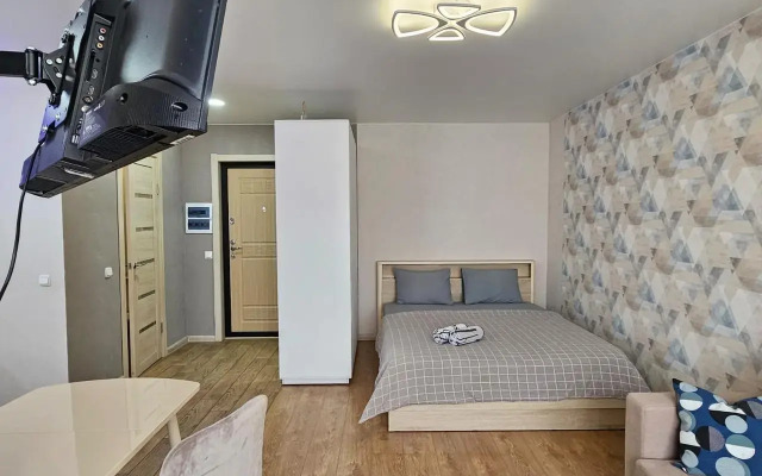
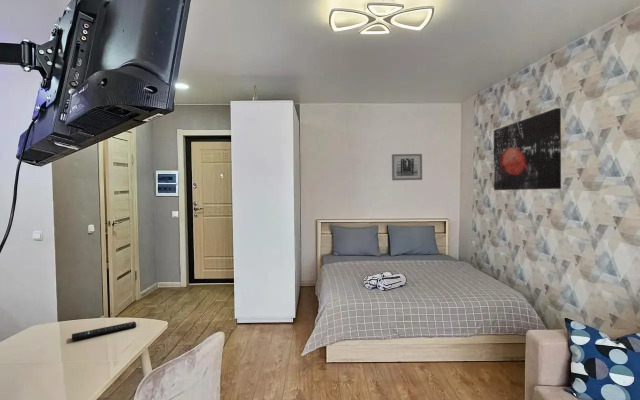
+ wall art [391,153,423,181]
+ remote control [71,321,137,341]
+ wall art [493,107,562,191]
